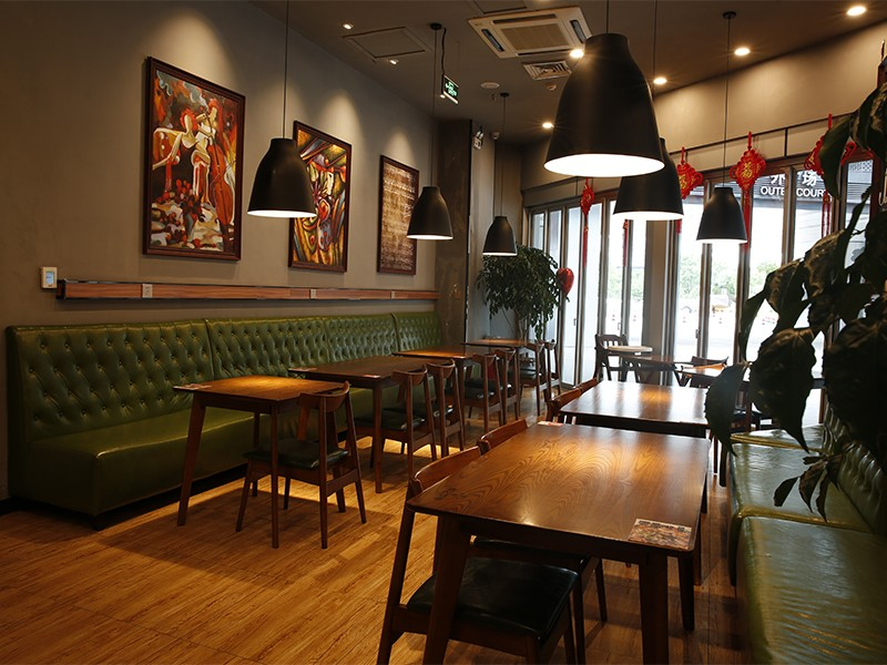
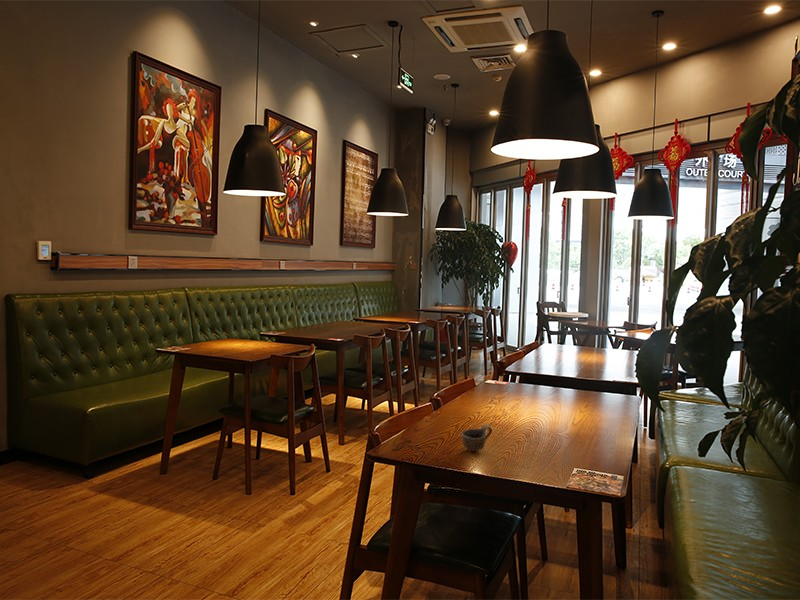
+ cup [460,424,493,452]
